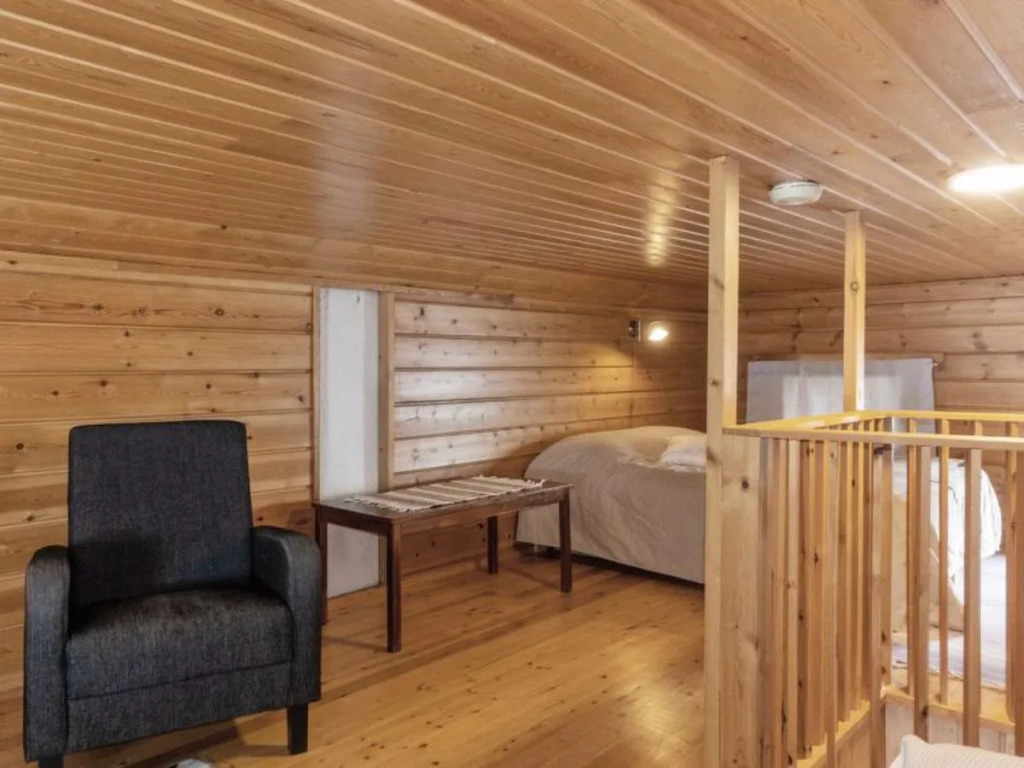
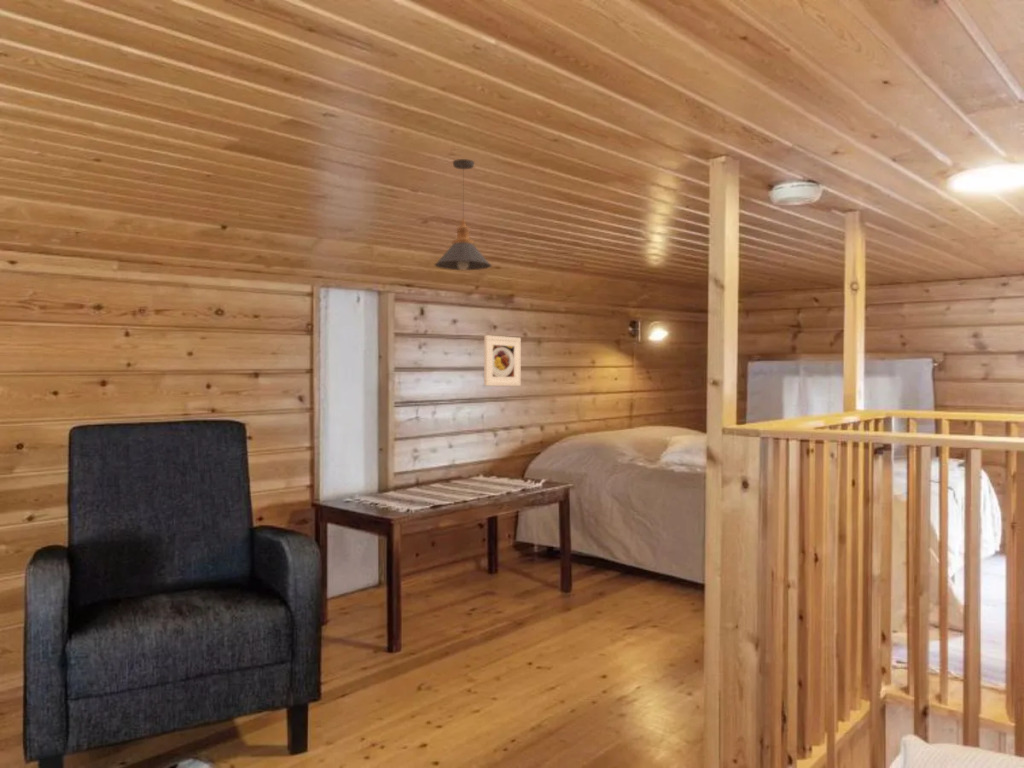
+ pendant light [434,158,493,271]
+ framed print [483,334,522,387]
